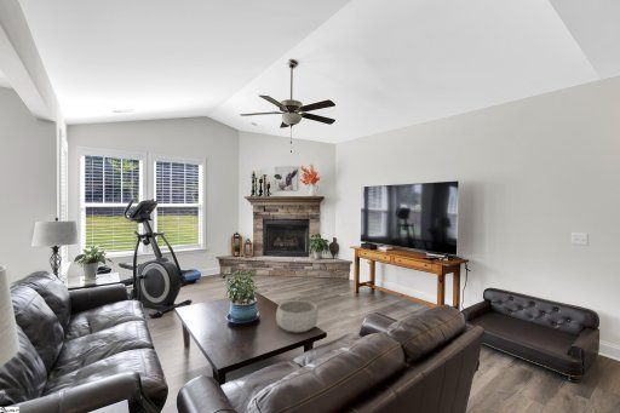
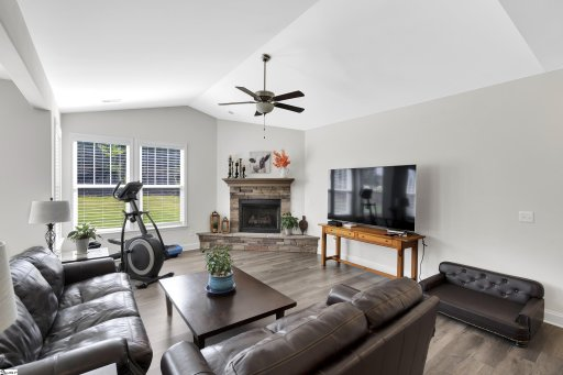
- decorative bowl [275,299,320,334]
